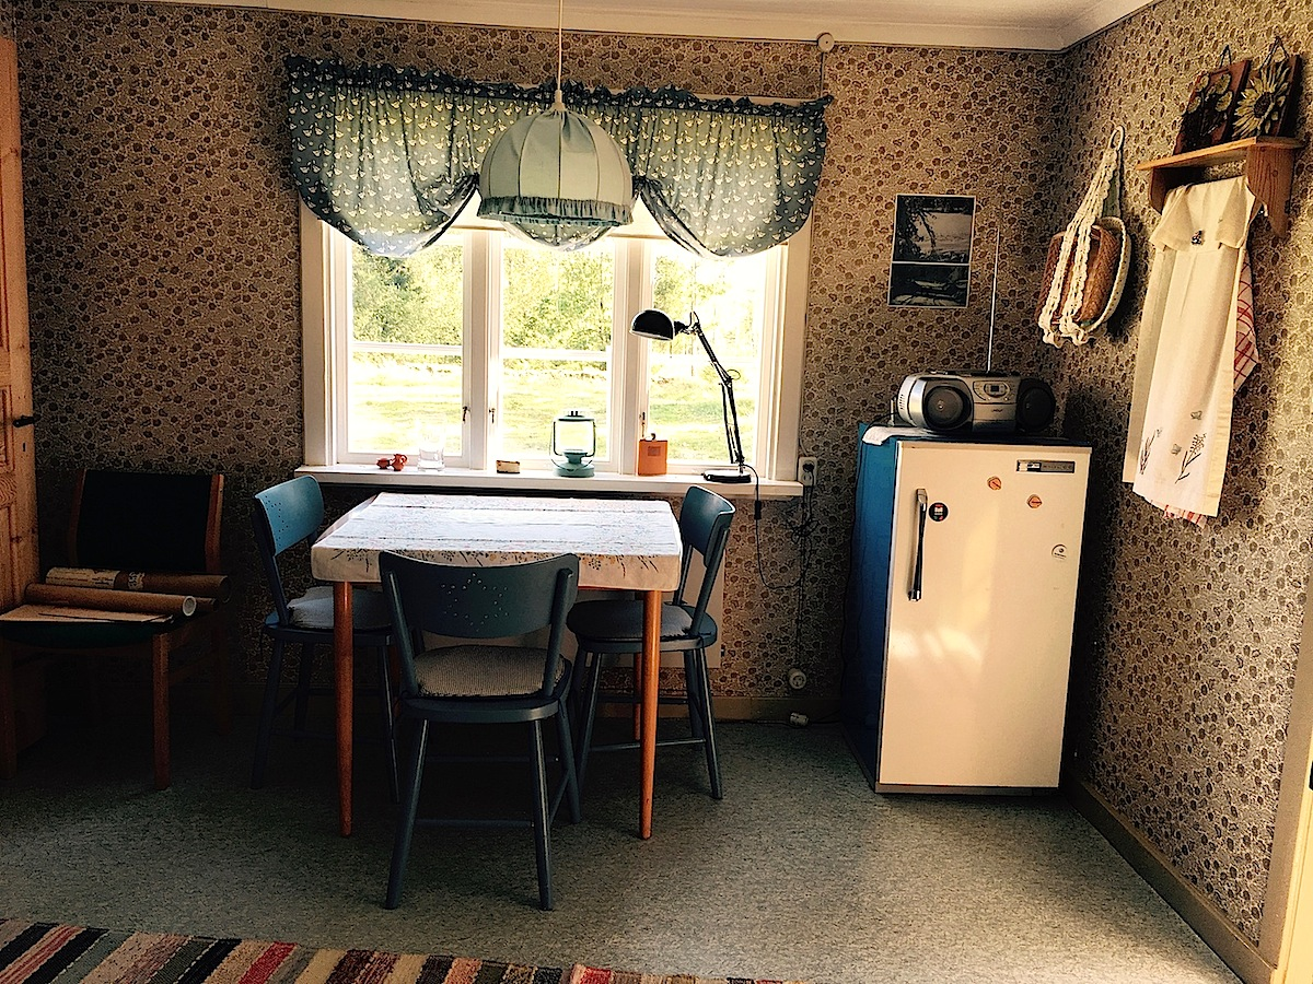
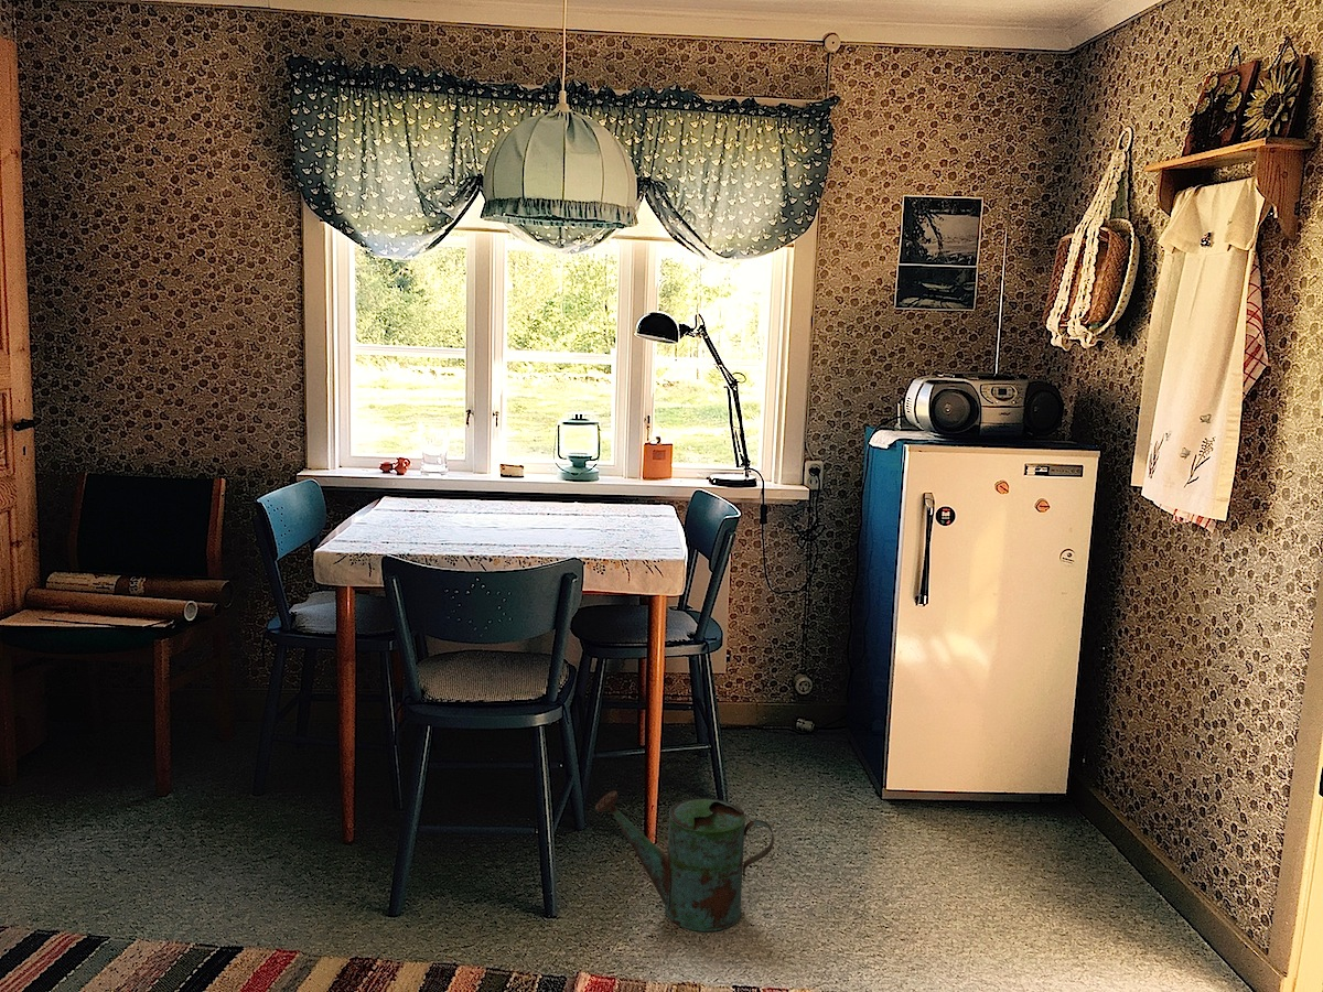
+ watering can [594,790,775,932]
